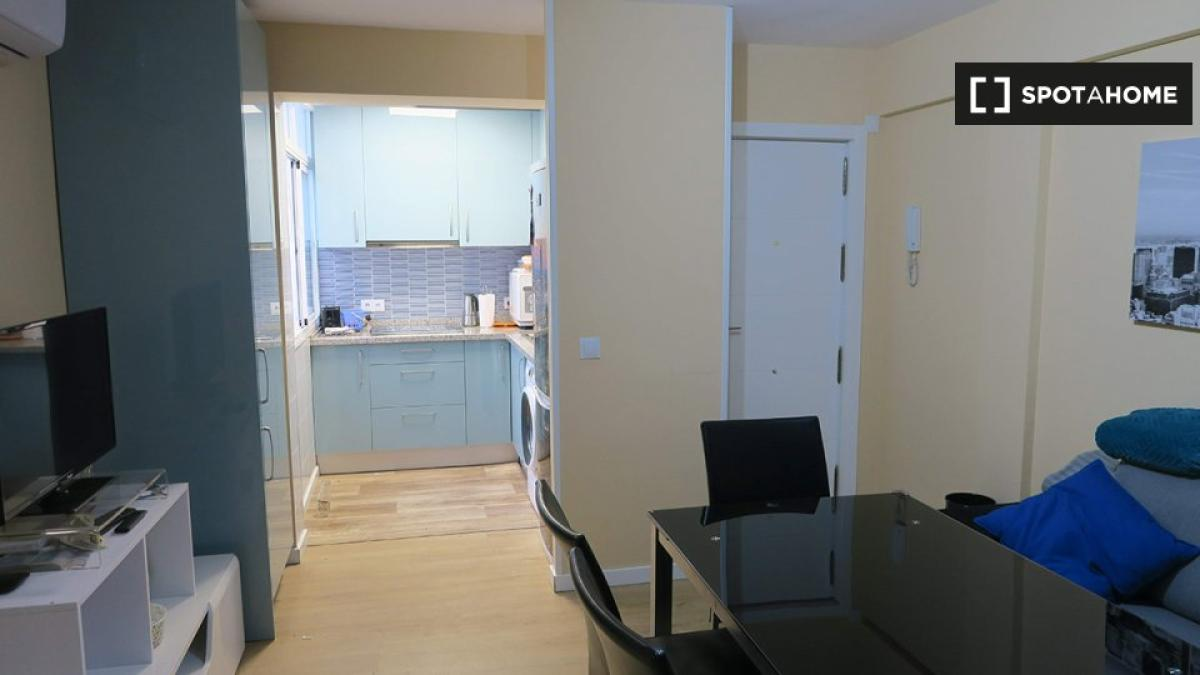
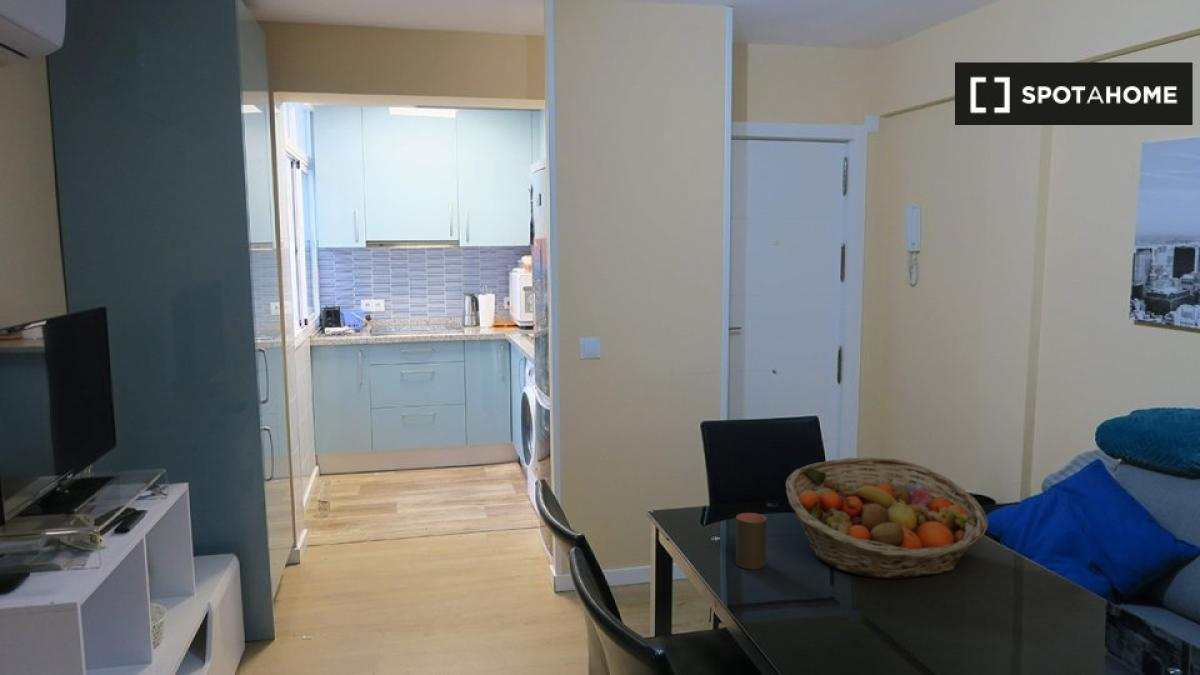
+ cup [735,512,767,570]
+ fruit basket [785,456,989,580]
